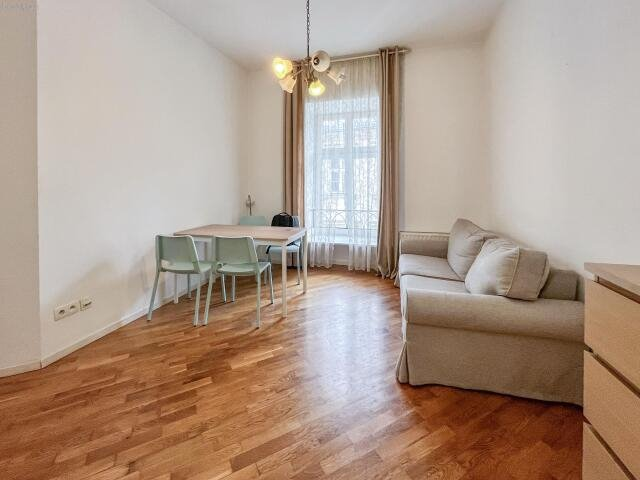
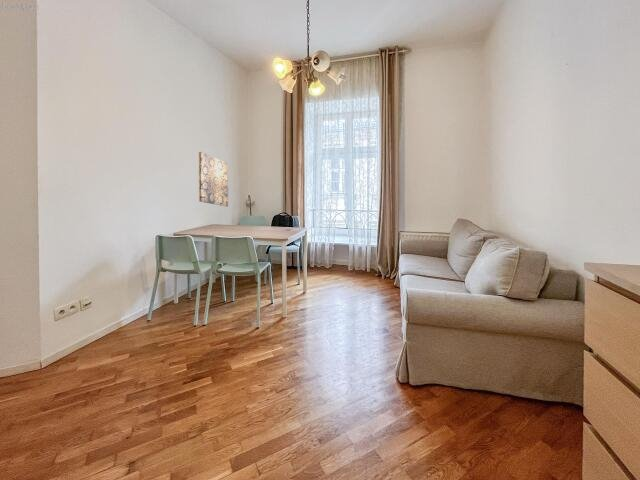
+ wall art [198,151,229,208]
